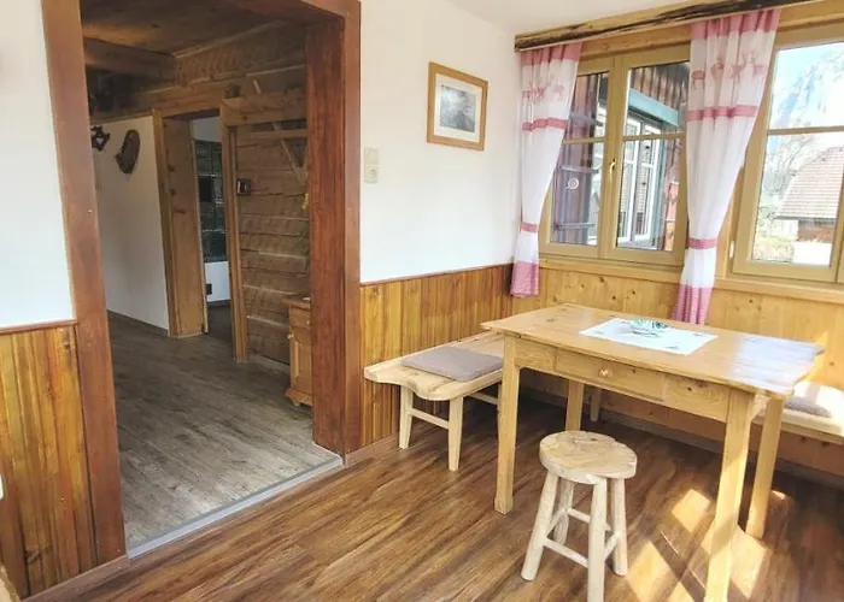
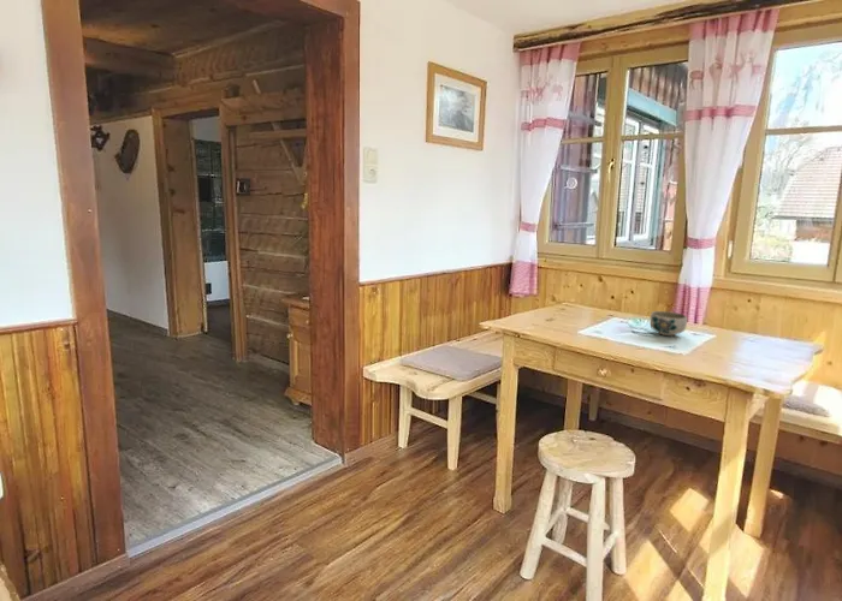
+ bowl [648,310,688,337]
